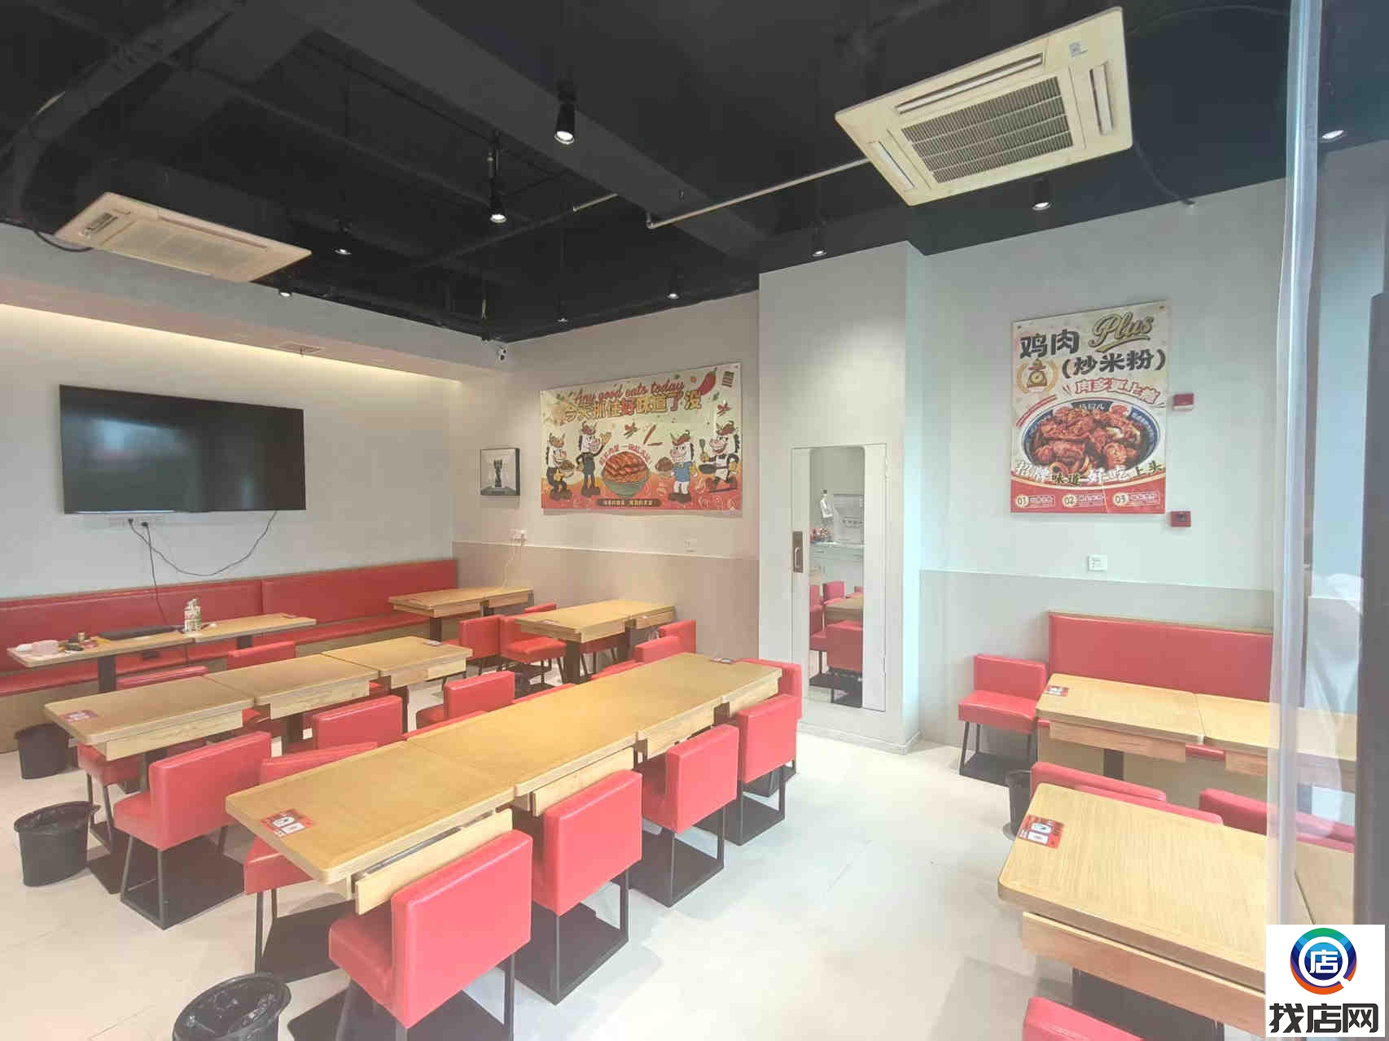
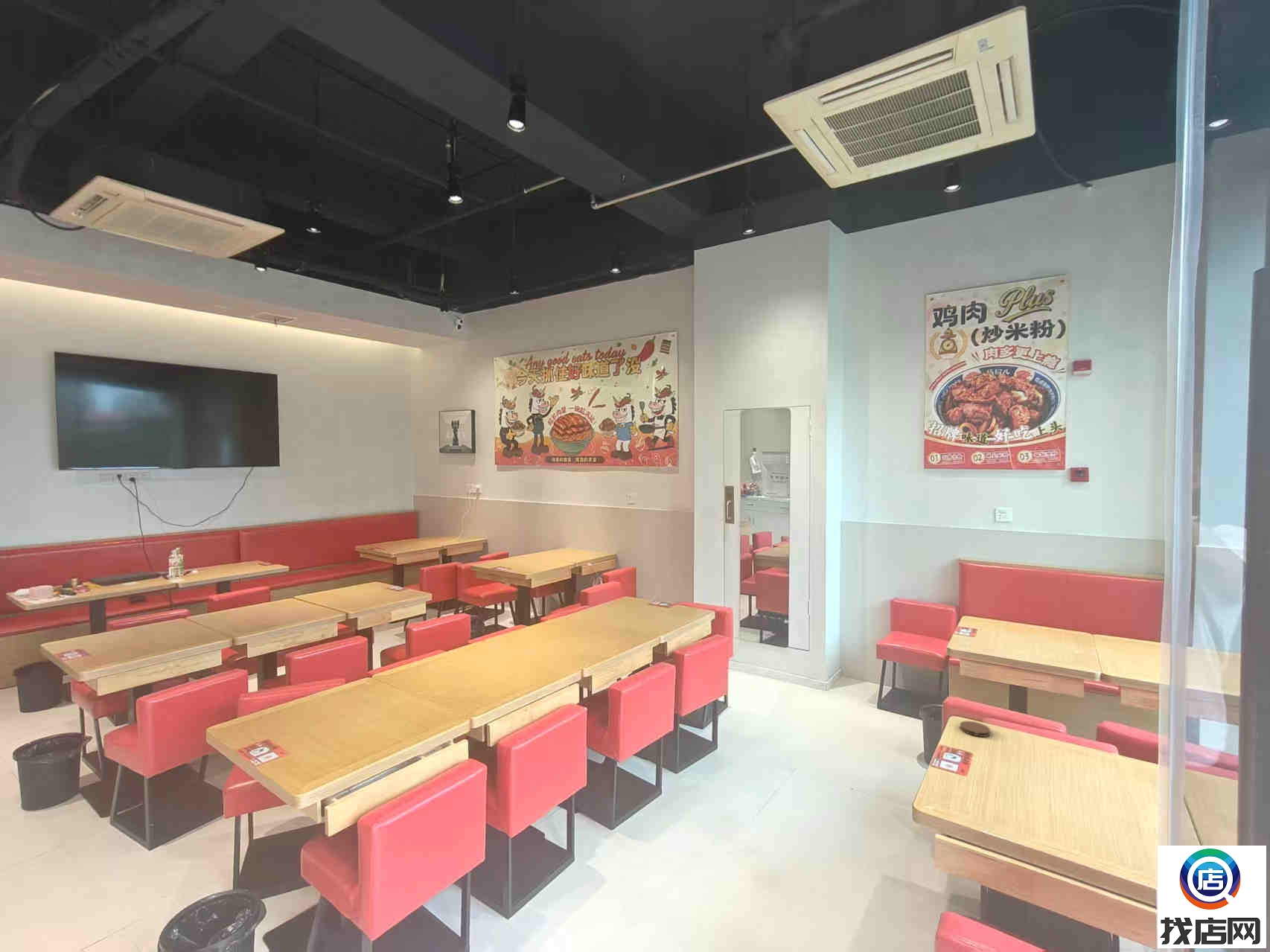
+ coaster [959,721,991,738]
